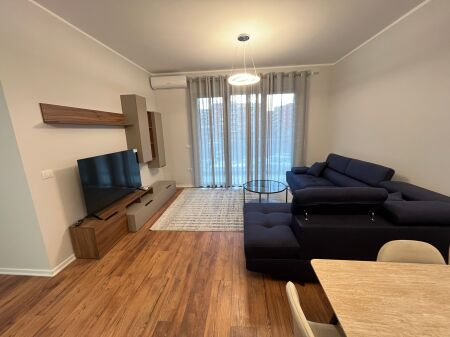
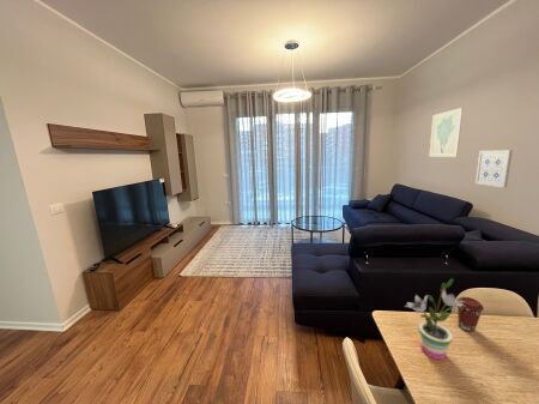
+ wall art [474,149,514,188]
+ potted plant [404,277,466,361]
+ coffee cup [455,296,485,333]
+ wall art [428,107,464,158]
